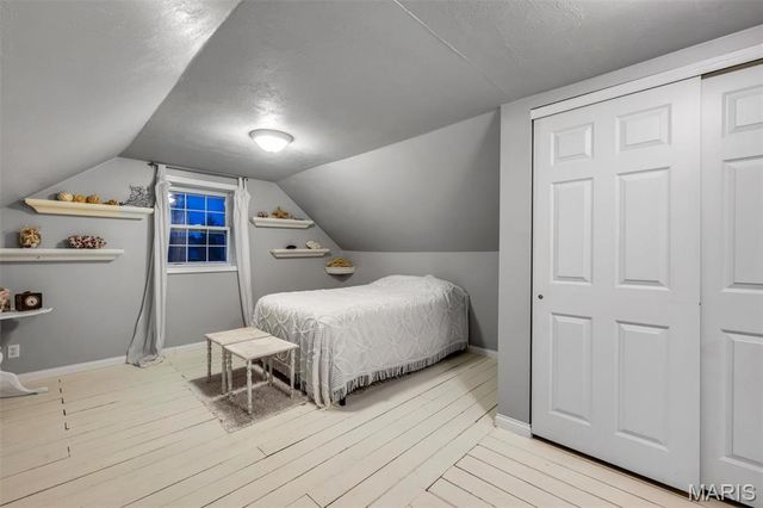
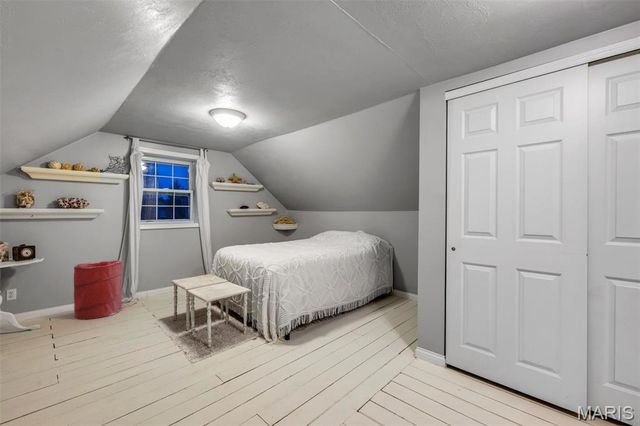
+ laundry hamper [73,259,124,321]
